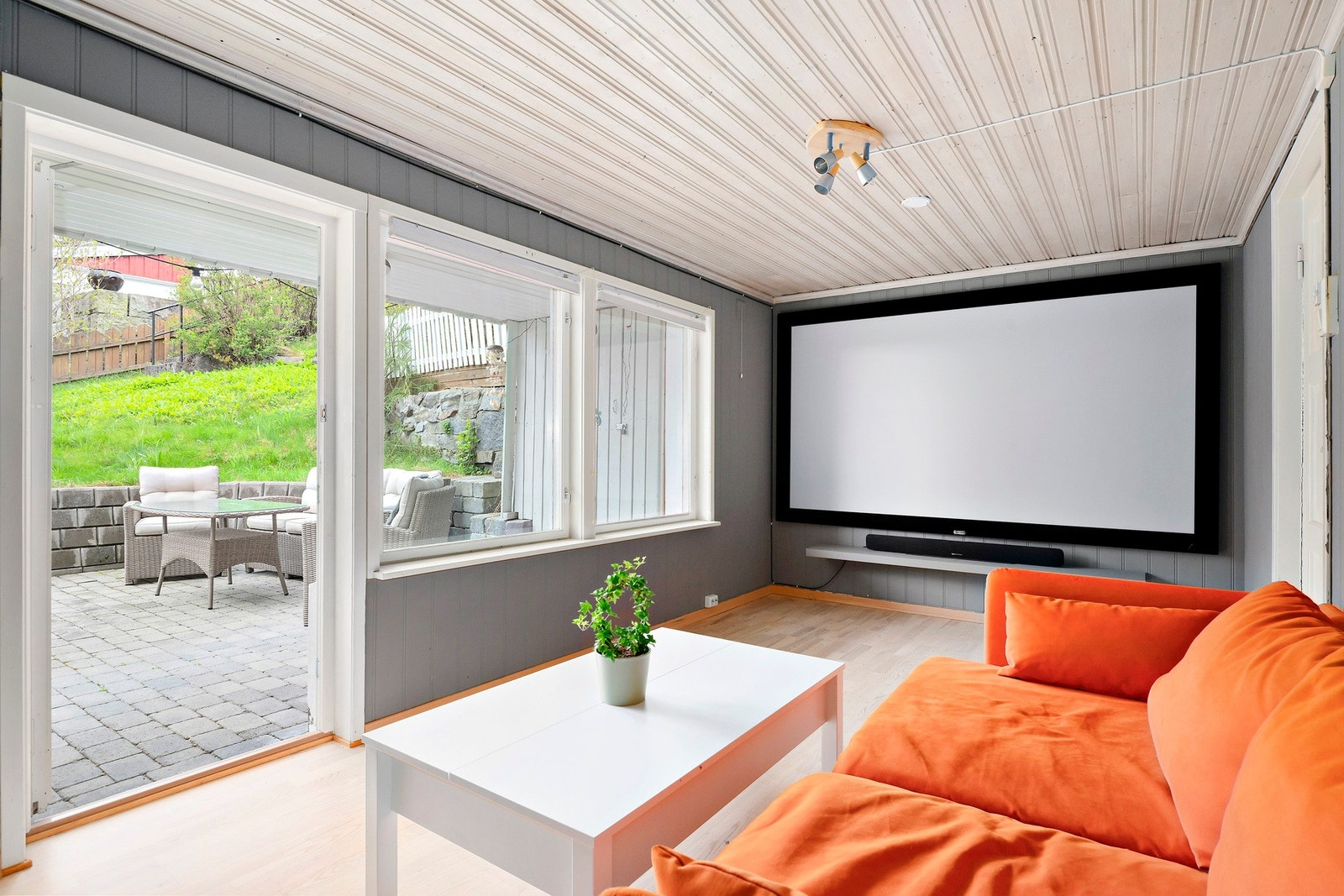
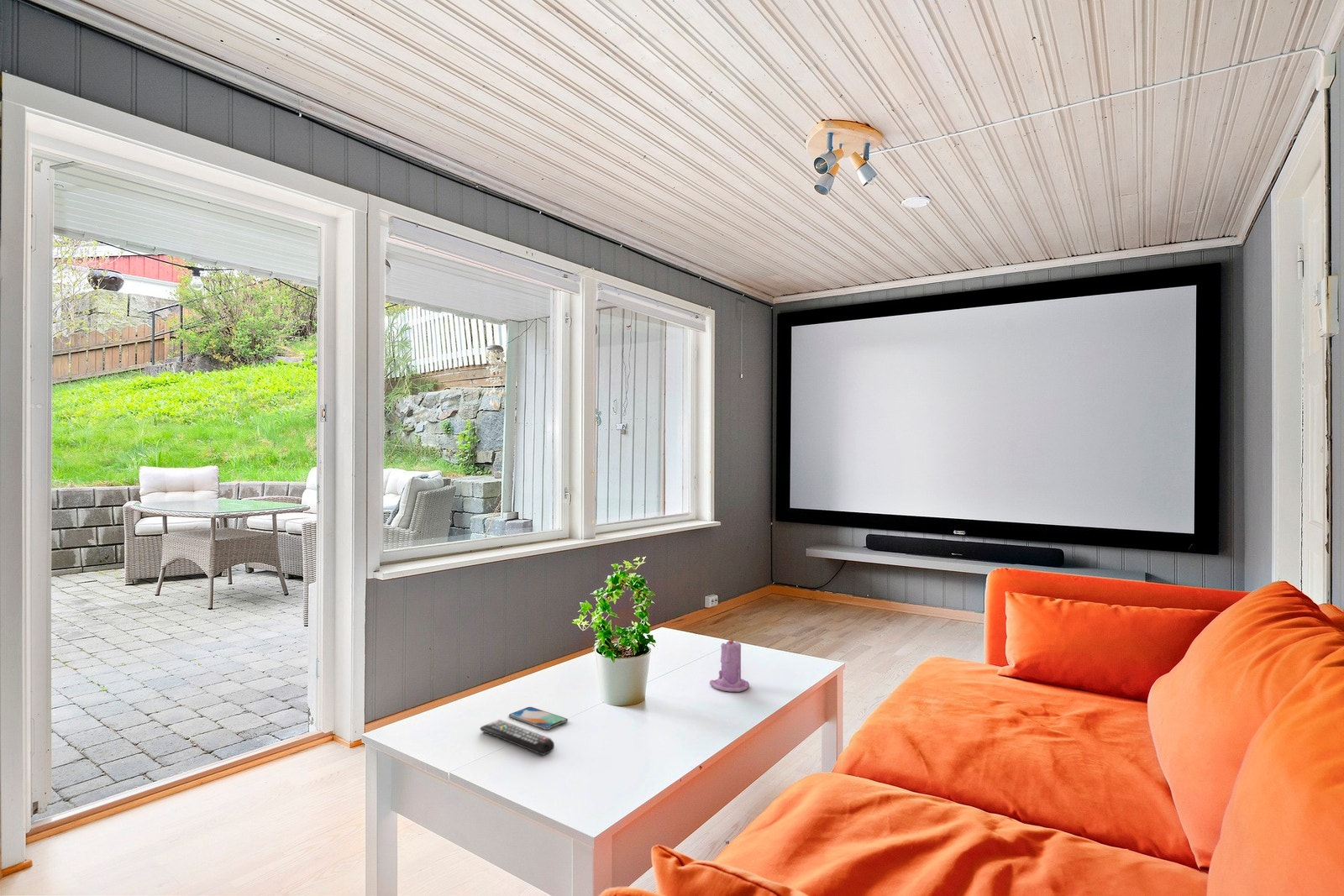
+ remote control [480,719,555,756]
+ candle [709,635,750,693]
+ smartphone [508,706,569,731]
